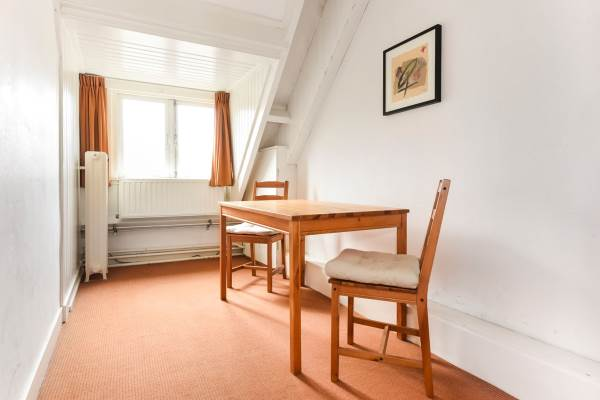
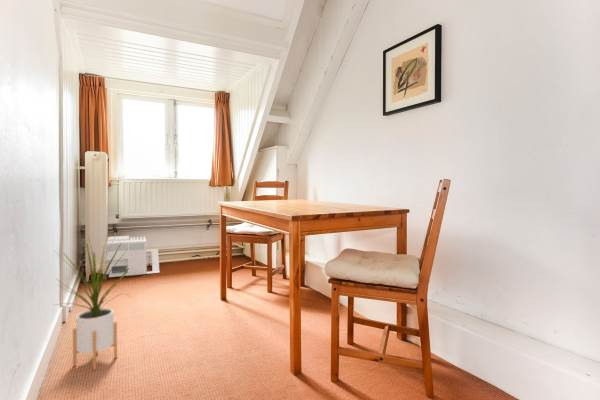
+ architectural model [105,235,161,278]
+ house plant [53,232,130,371]
